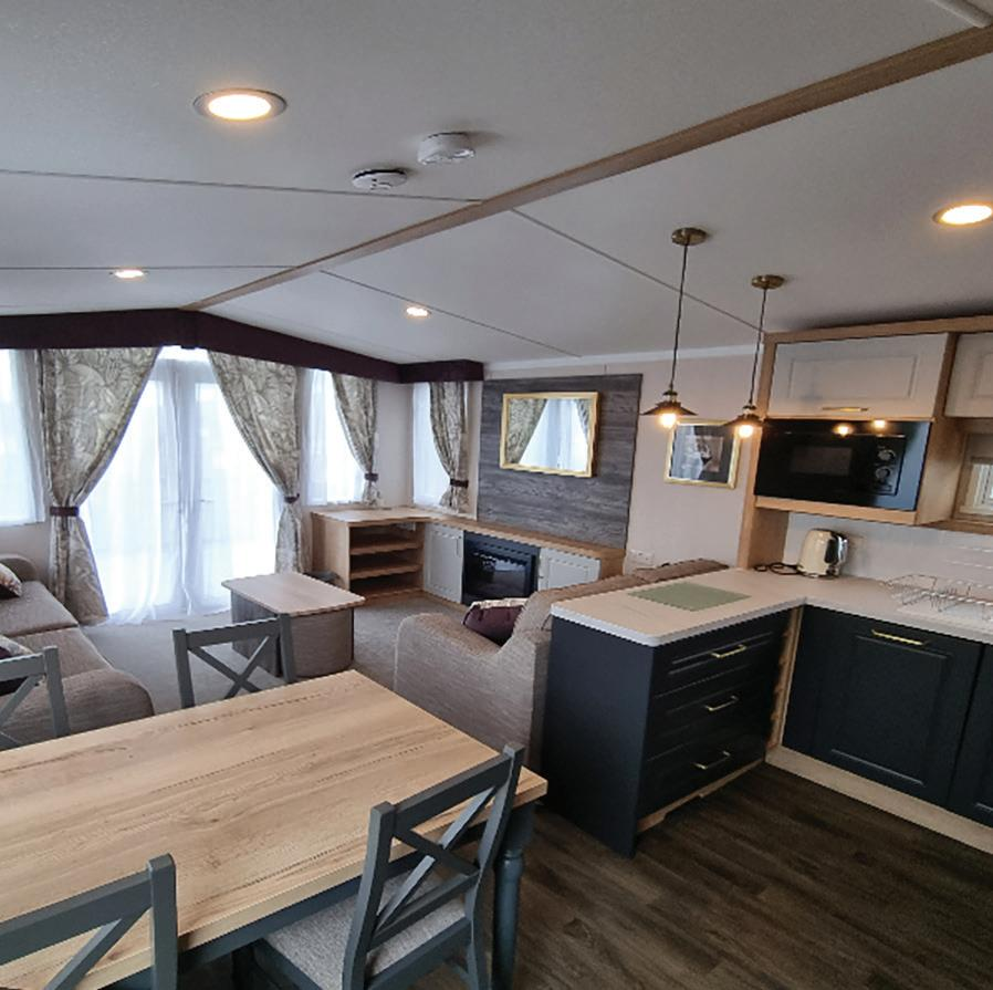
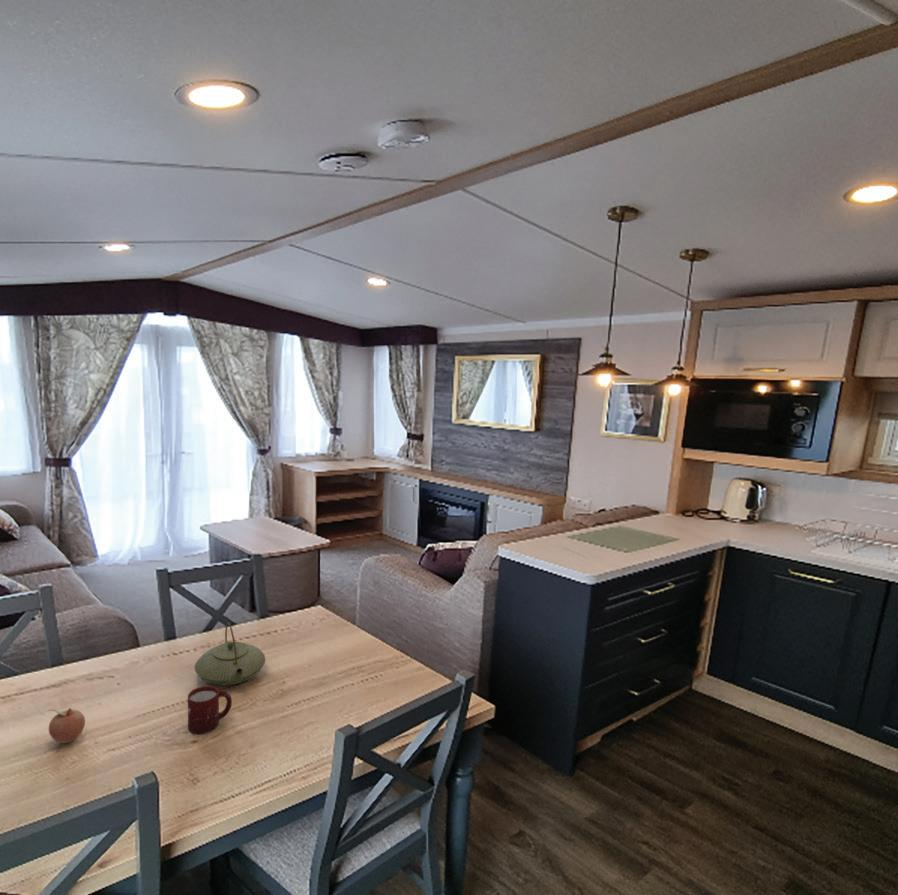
+ cup [187,685,233,735]
+ teapot [193,622,266,687]
+ fruit [48,707,86,744]
